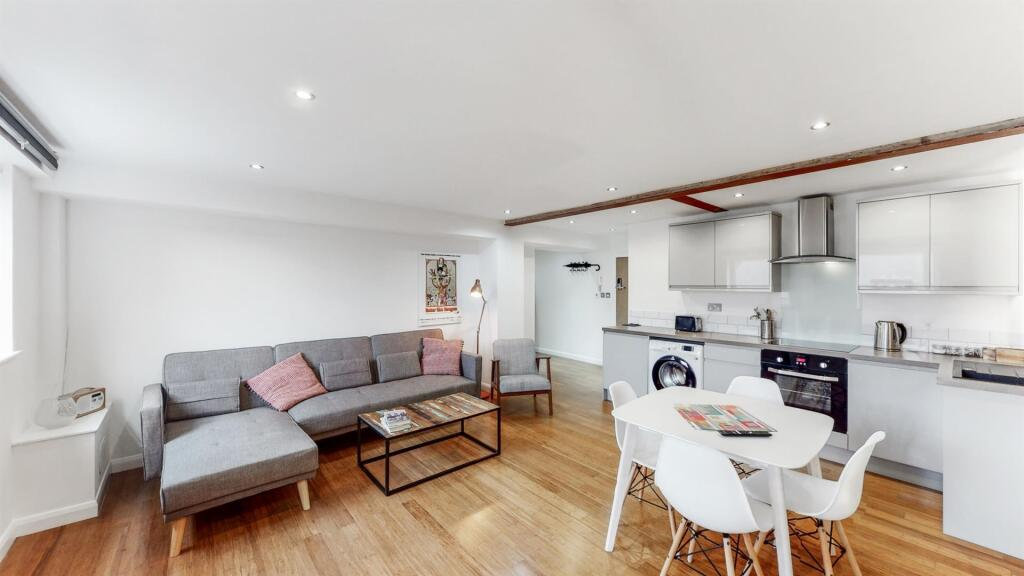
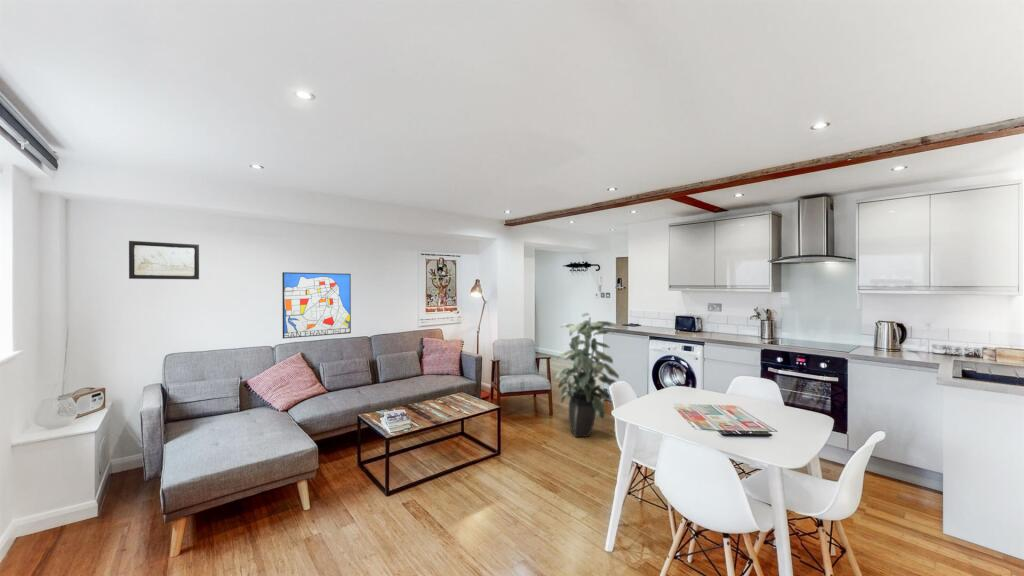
+ indoor plant [554,312,620,438]
+ wall art [128,240,200,280]
+ wall art [281,271,352,340]
